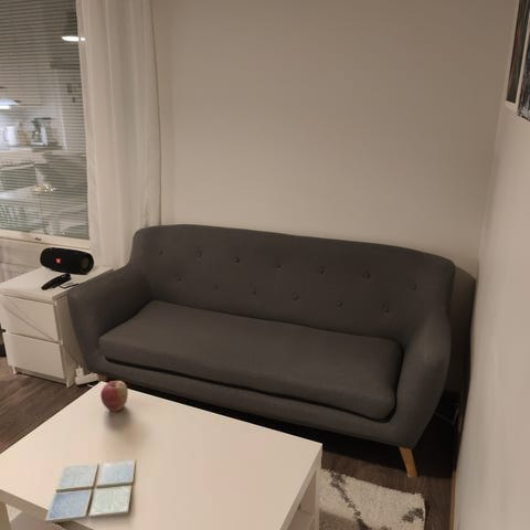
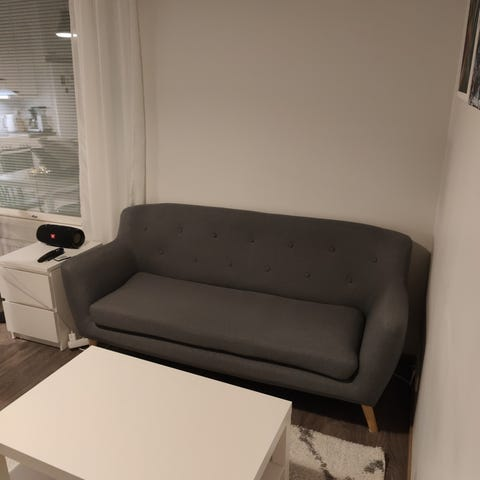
- apple [99,380,129,412]
- drink coaster [44,458,137,524]
